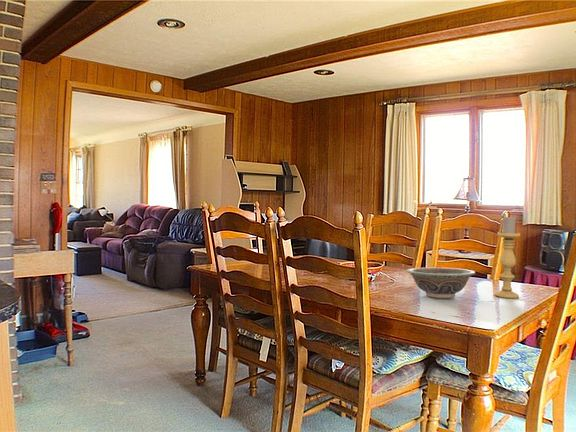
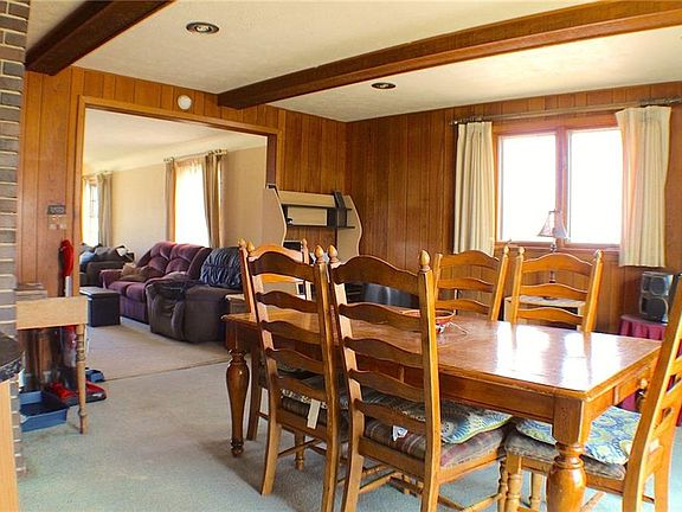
- candle holder [494,214,521,299]
- decorative bowl [406,267,476,299]
